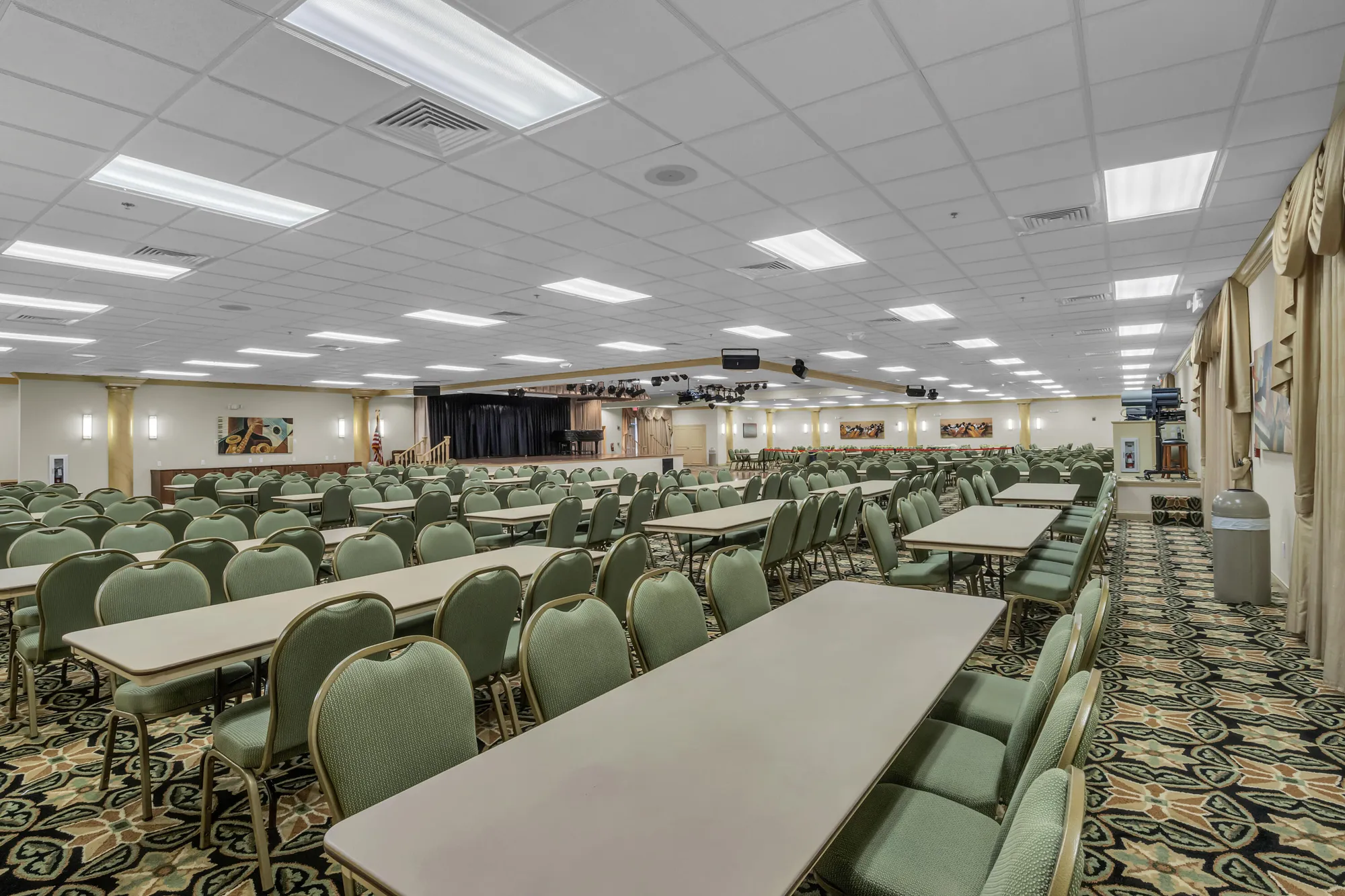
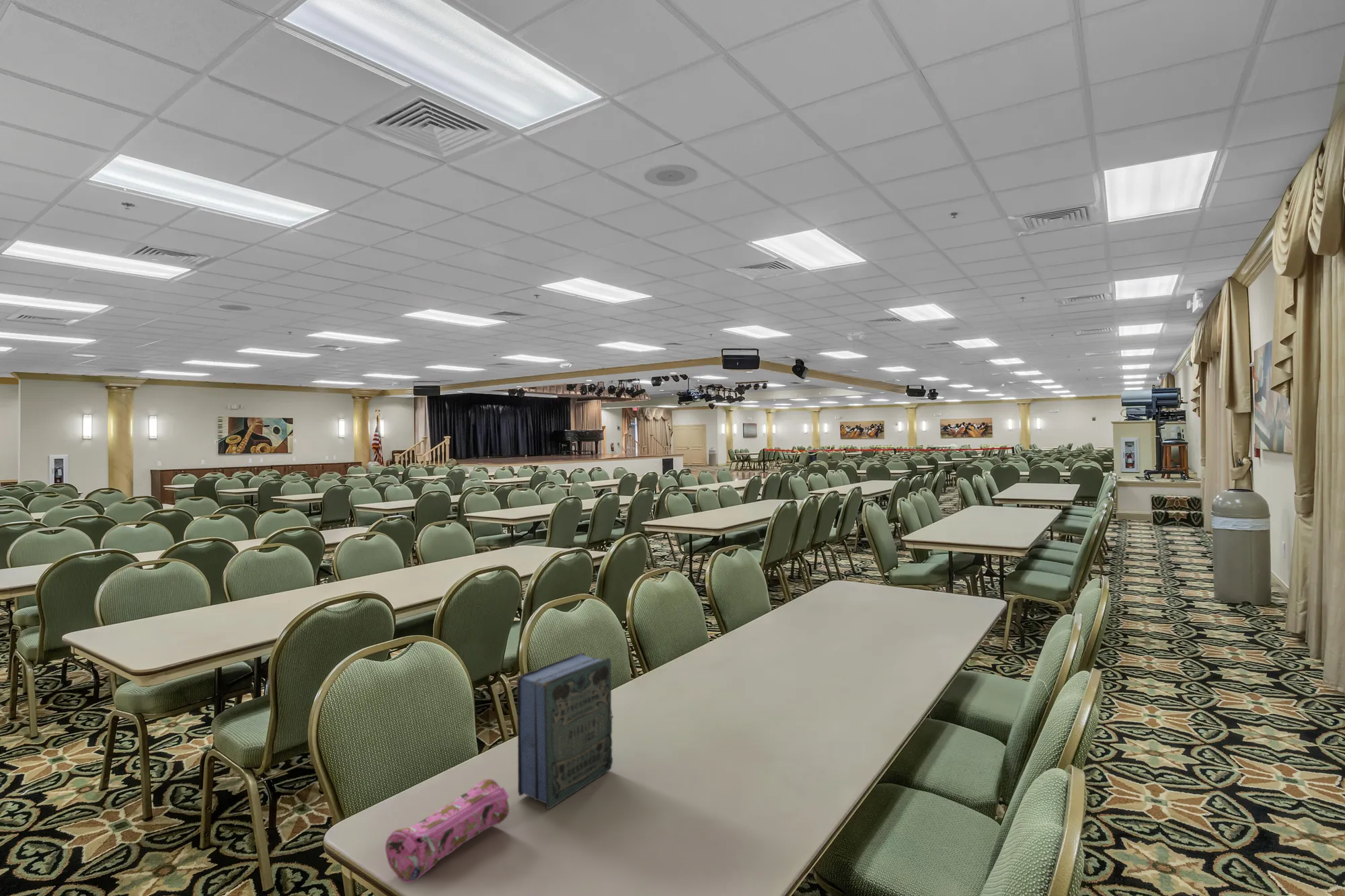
+ pencil case [385,778,510,884]
+ book [516,652,614,810]
